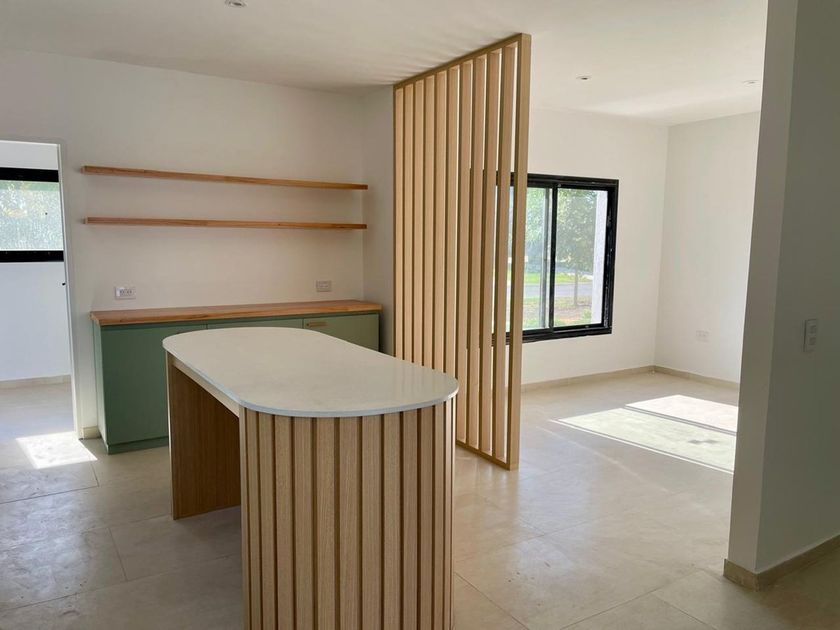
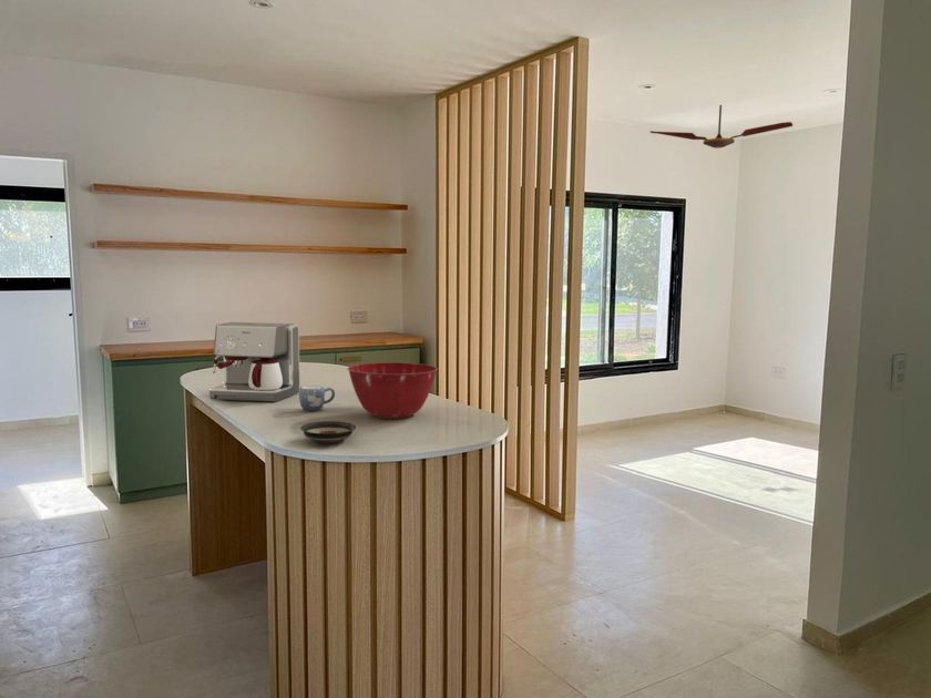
+ saucer [299,420,357,443]
+ coffee maker [208,321,300,403]
+ ceiling fan [648,104,794,150]
+ mug [298,384,336,412]
+ mixing bowl [347,361,438,420]
